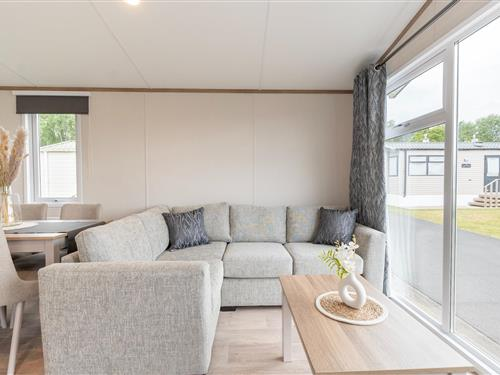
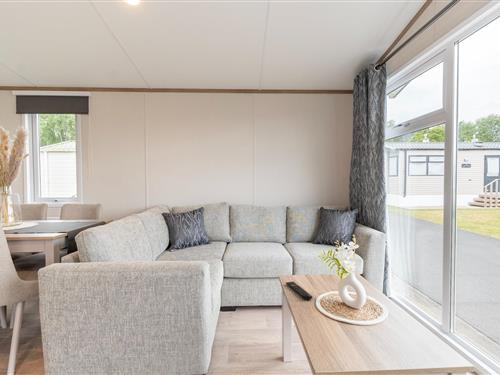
+ remote control [285,281,313,301]
